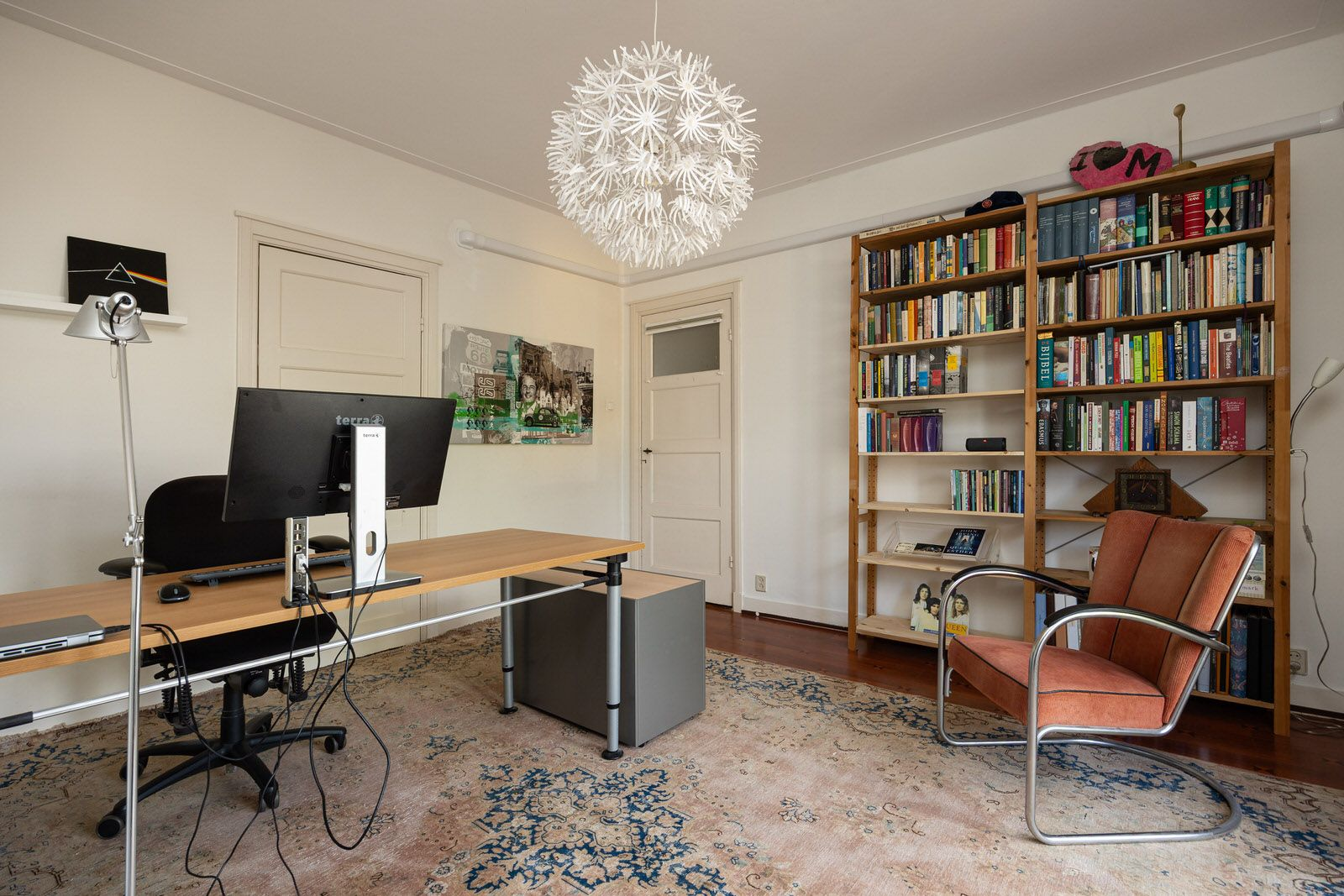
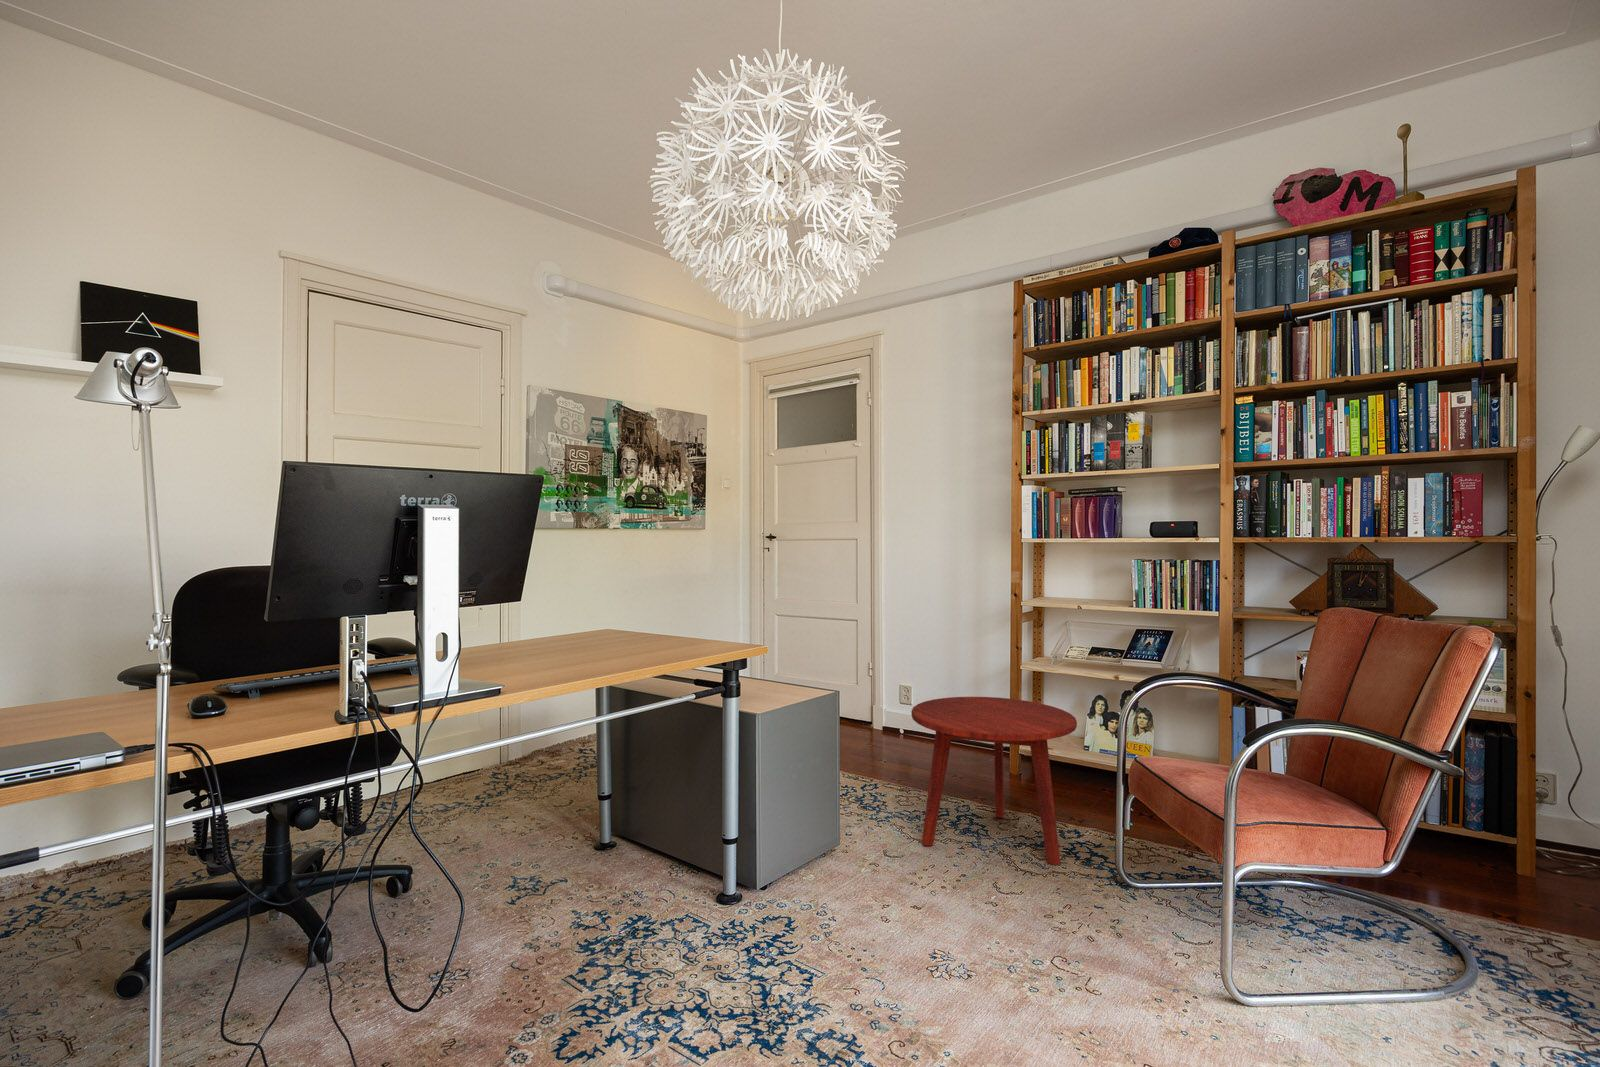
+ side table [910,695,1079,867]
